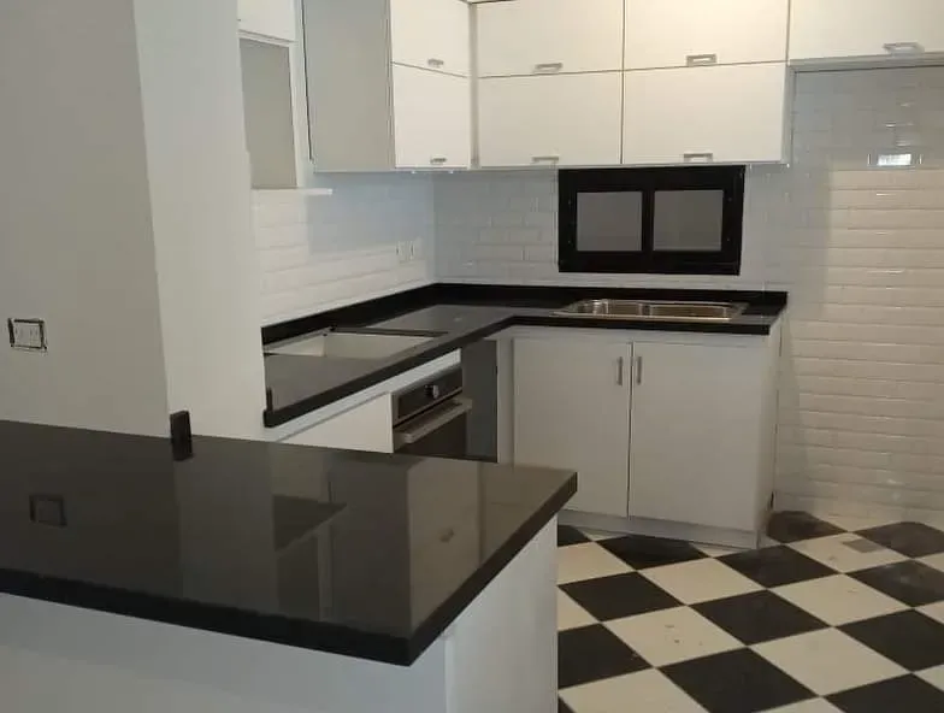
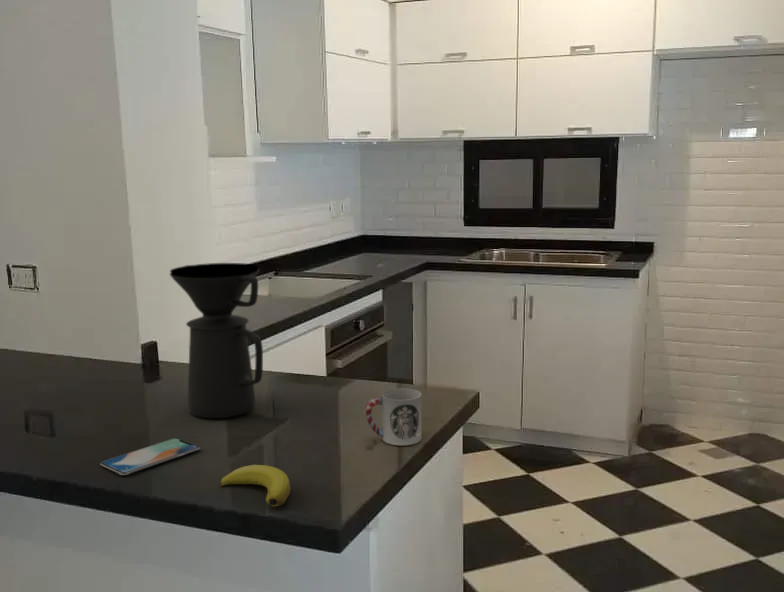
+ coffee maker [169,262,264,419]
+ cup [364,387,422,446]
+ smartphone [99,437,201,476]
+ banana [219,464,291,507]
